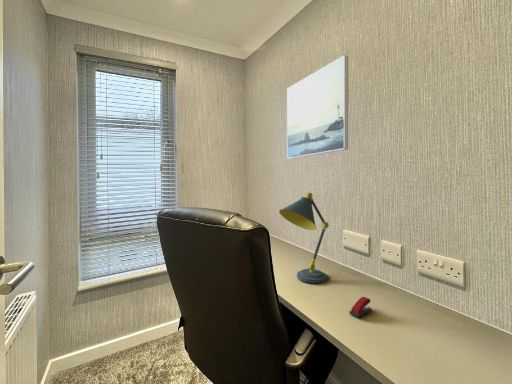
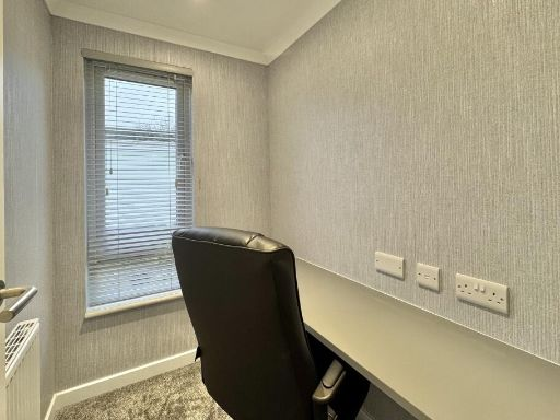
- stapler [349,296,372,319]
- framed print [286,54,349,160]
- desk lamp [278,192,330,284]
